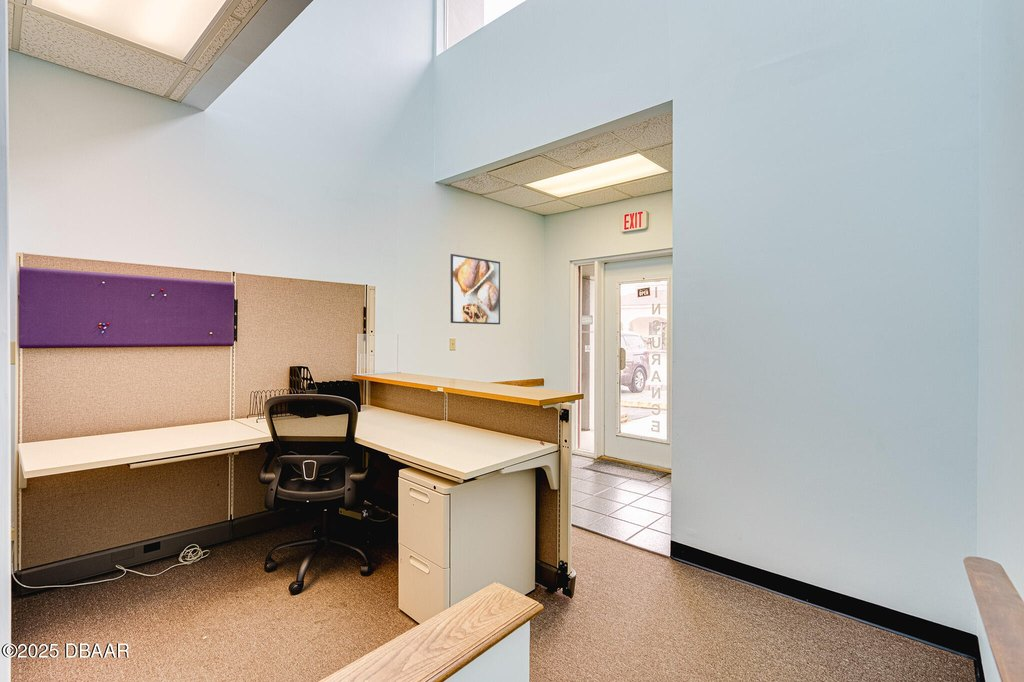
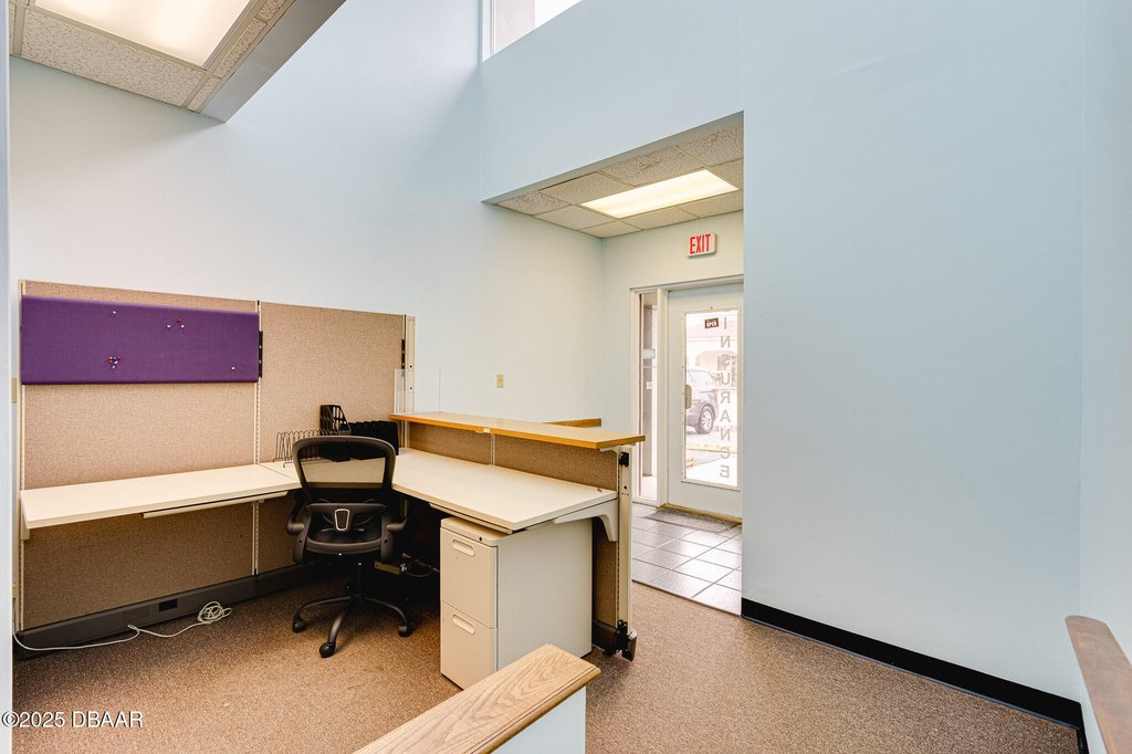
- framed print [450,253,501,325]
